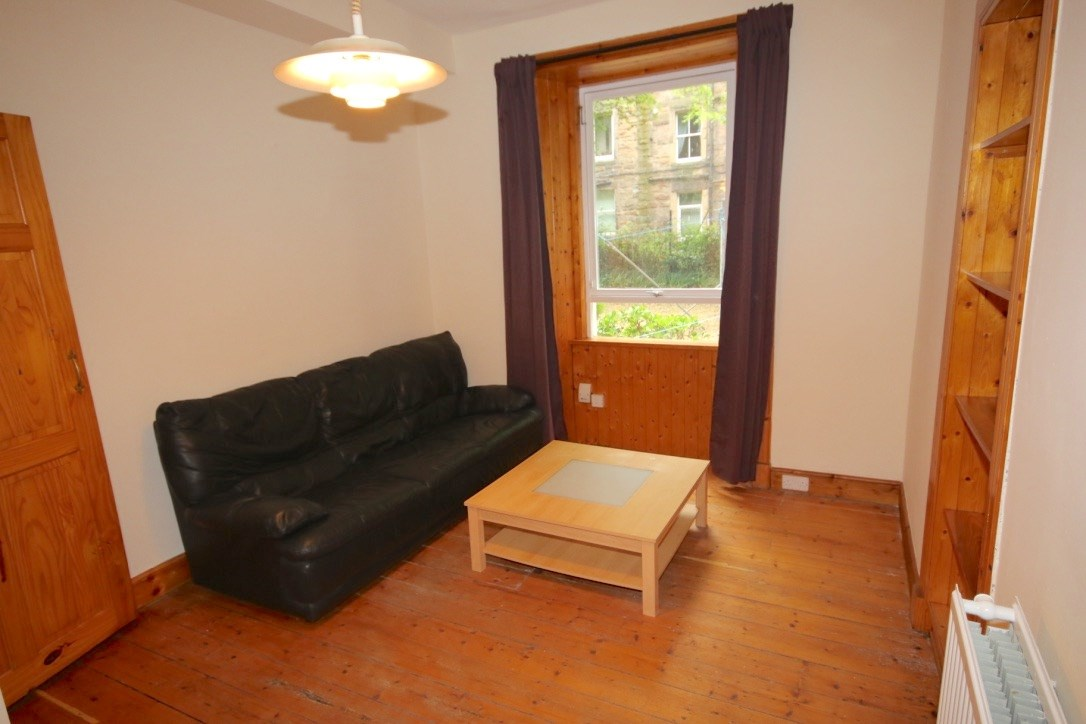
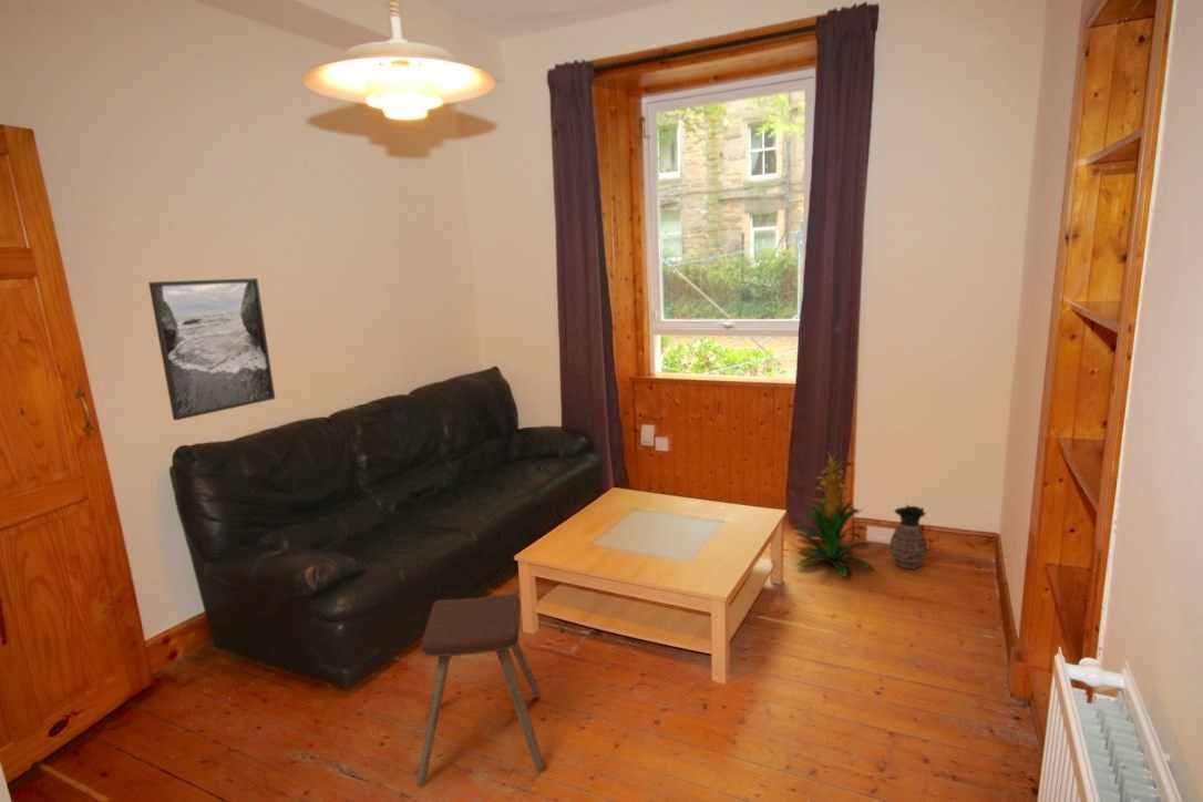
+ ceramic jug [888,504,928,570]
+ indoor plant [790,450,875,579]
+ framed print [147,277,276,421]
+ music stool [415,593,545,788]
